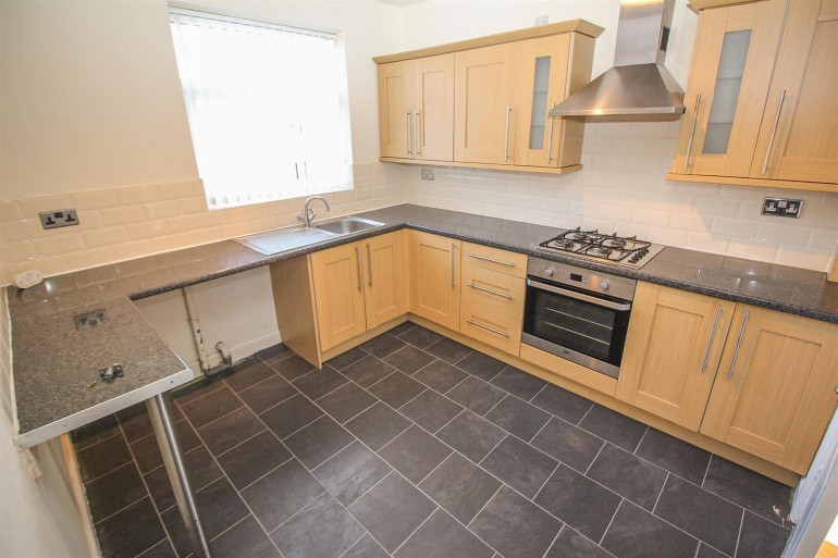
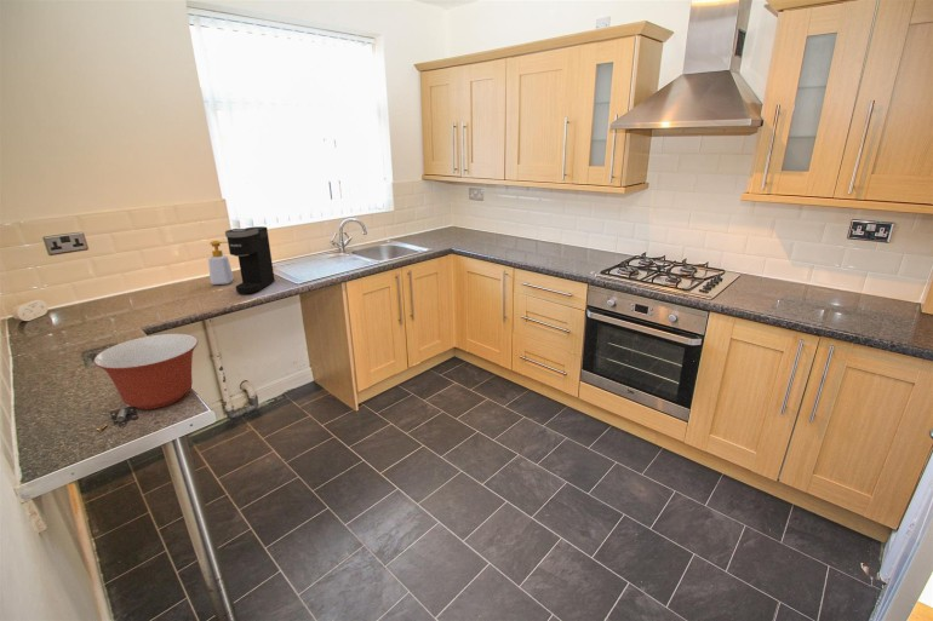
+ coffee maker [224,225,276,295]
+ soap bottle [207,240,235,286]
+ mixing bowl [92,333,199,410]
